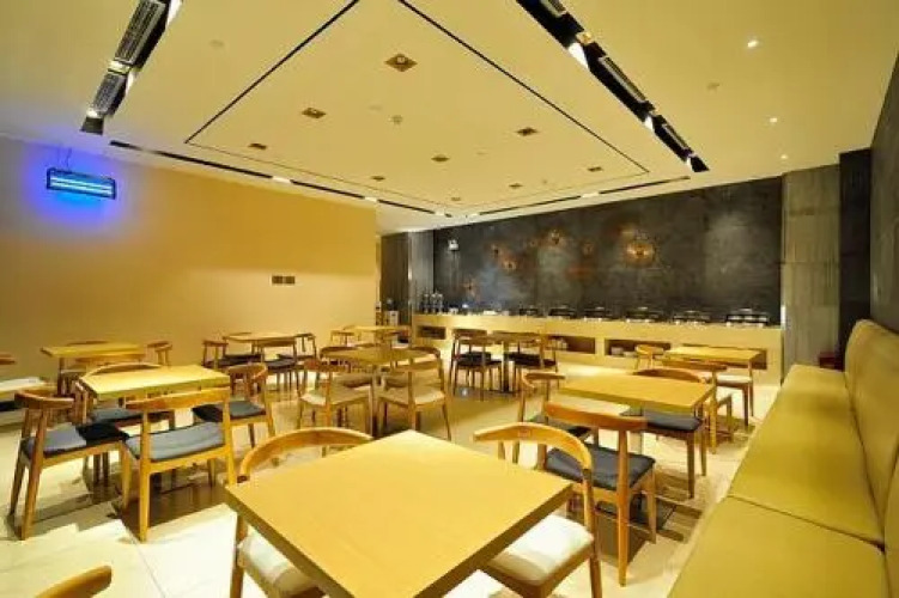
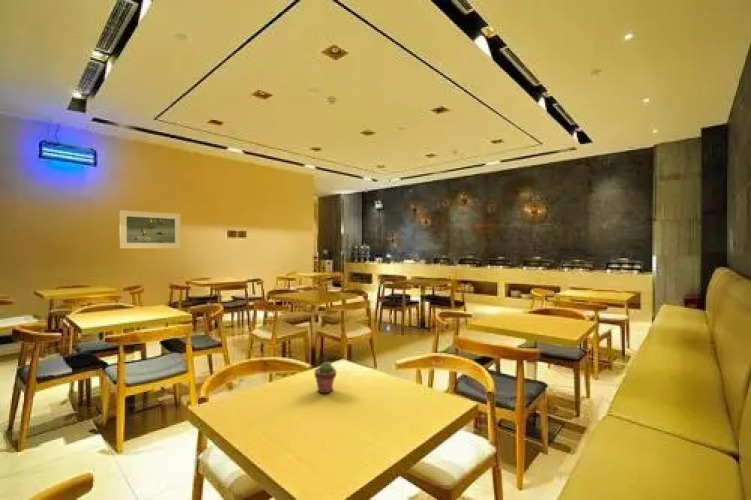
+ potted succulent [314,361,337,394]
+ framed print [119,209,182,249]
